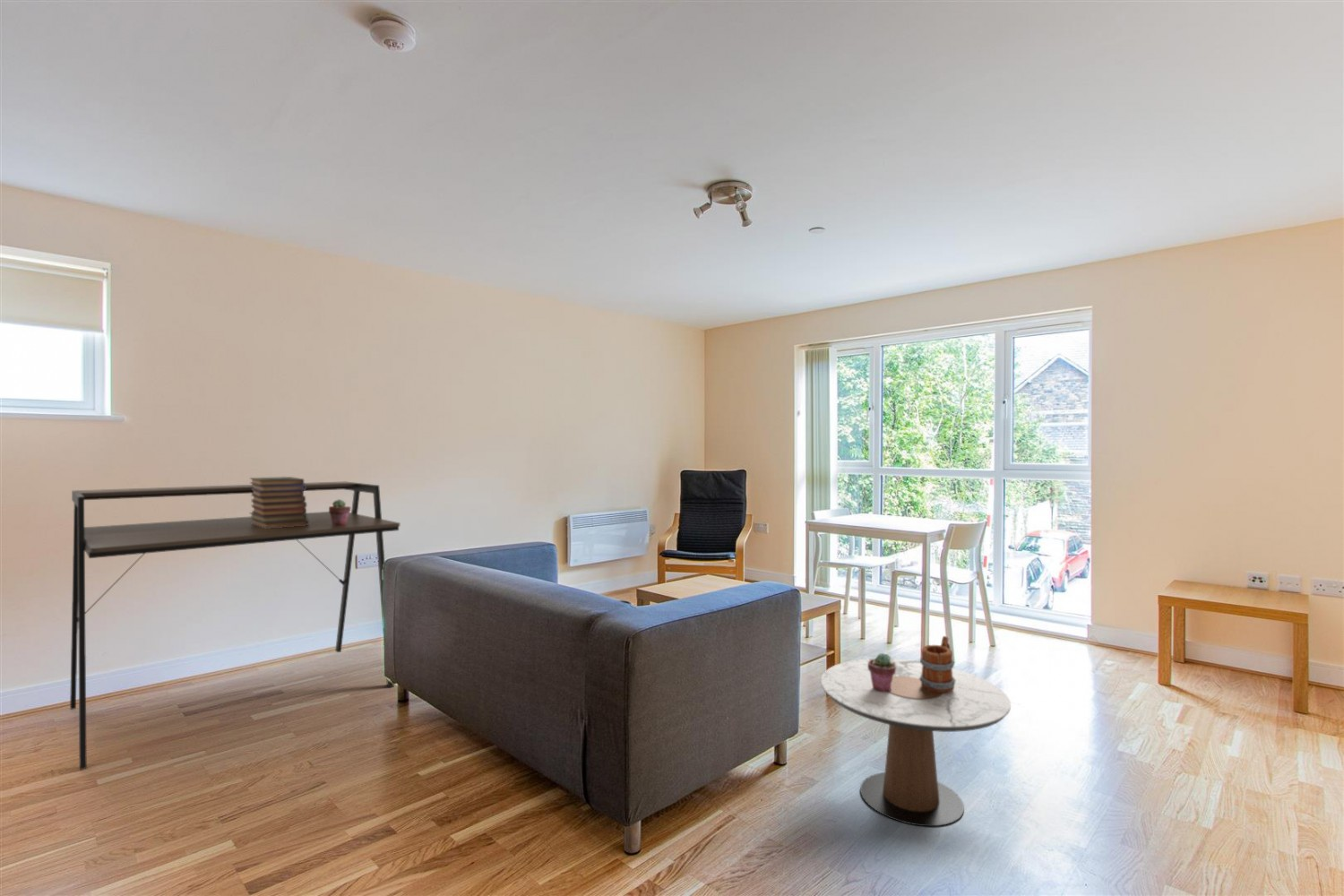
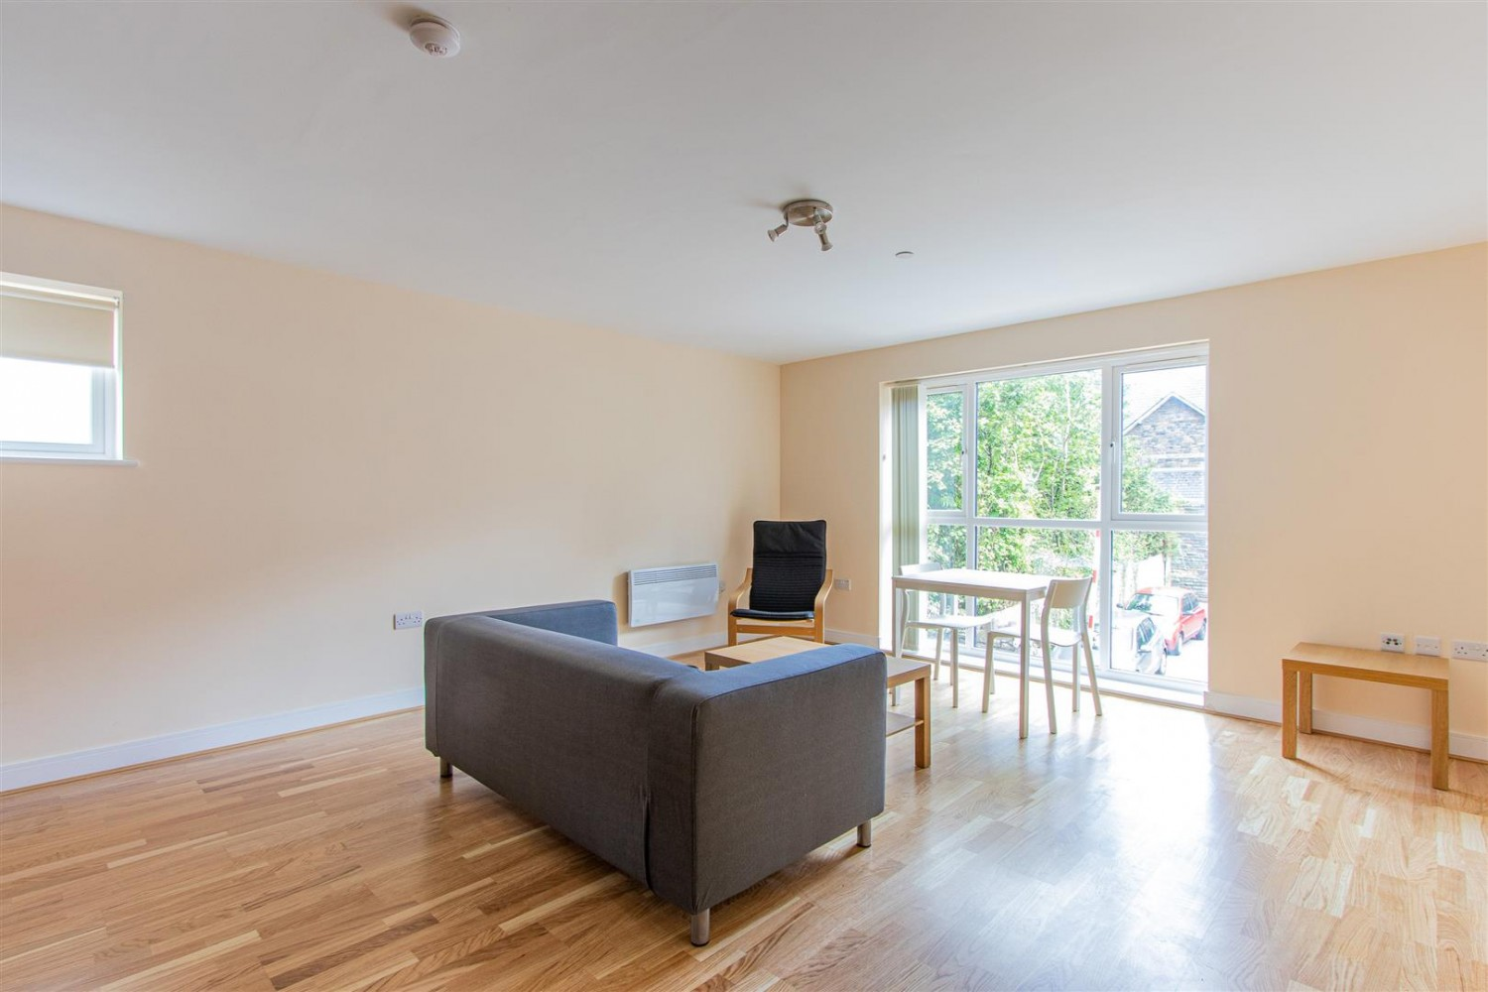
- potted succulent [328,498,351,525]
- potted succulent [868,652,896,692]
- mug [919,635,955,693]
- desk [69,481,401,771]
- book stack [248,476,309,529]
- side table [820,658,1012,827]
